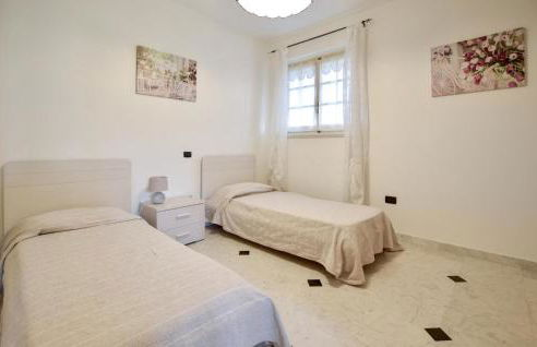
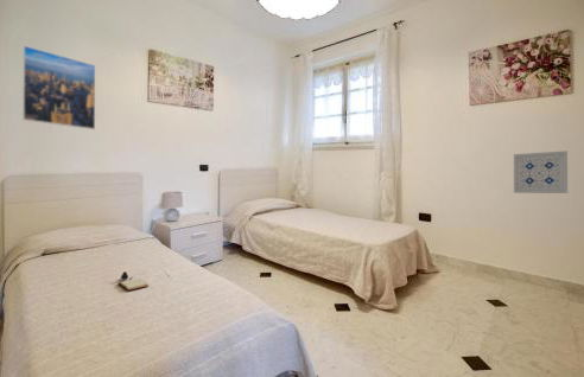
+ wall art [513,149,569,194]
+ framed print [21,45,96,130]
+ book [118,270,150,292]
